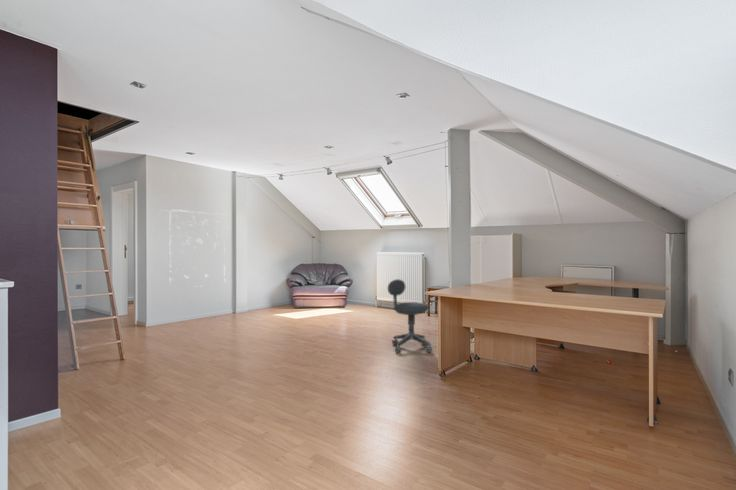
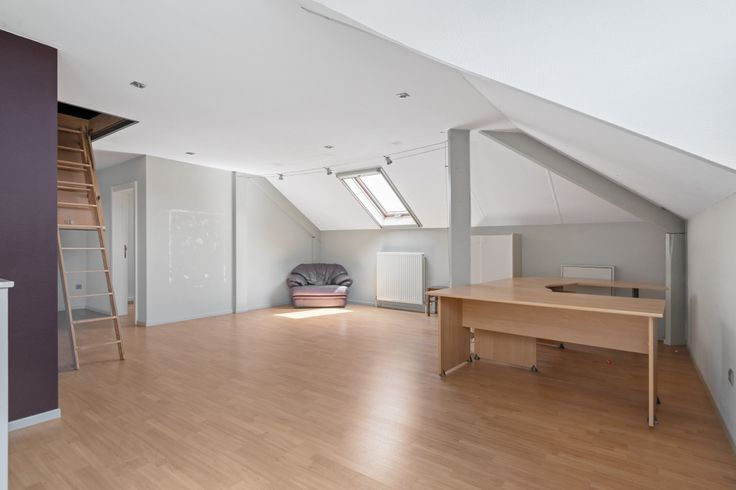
- office chair [387,278,433,354]
